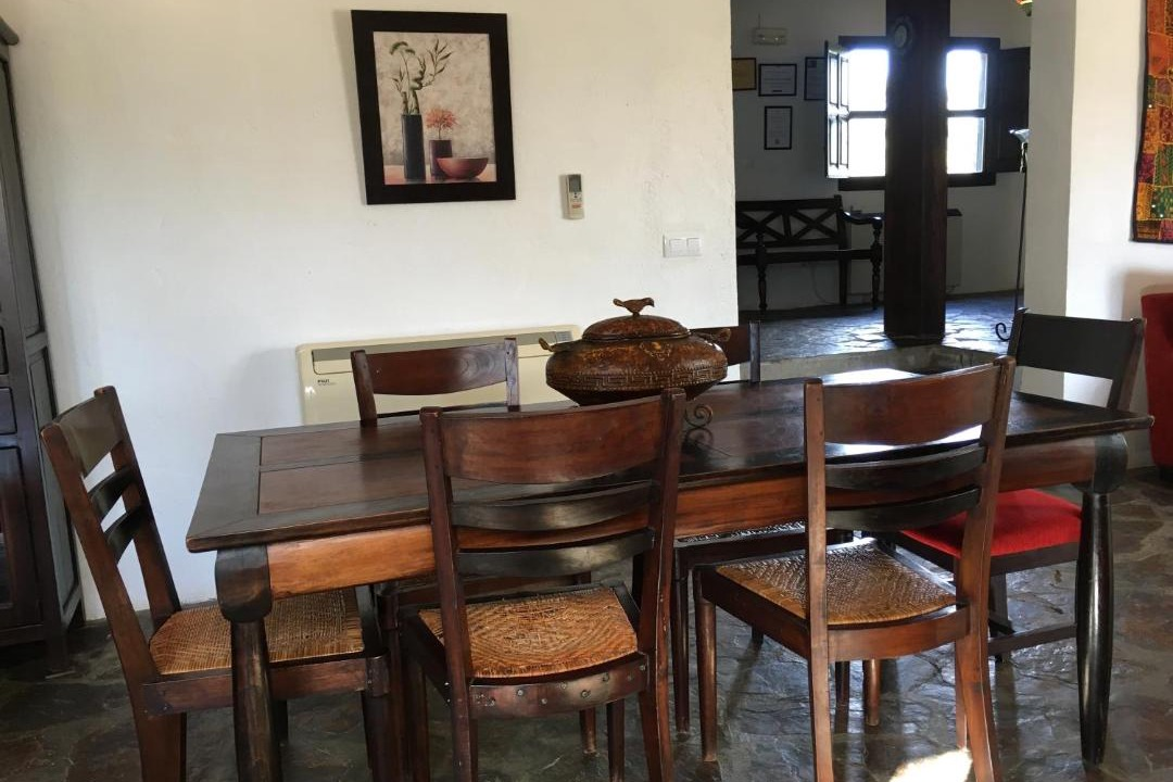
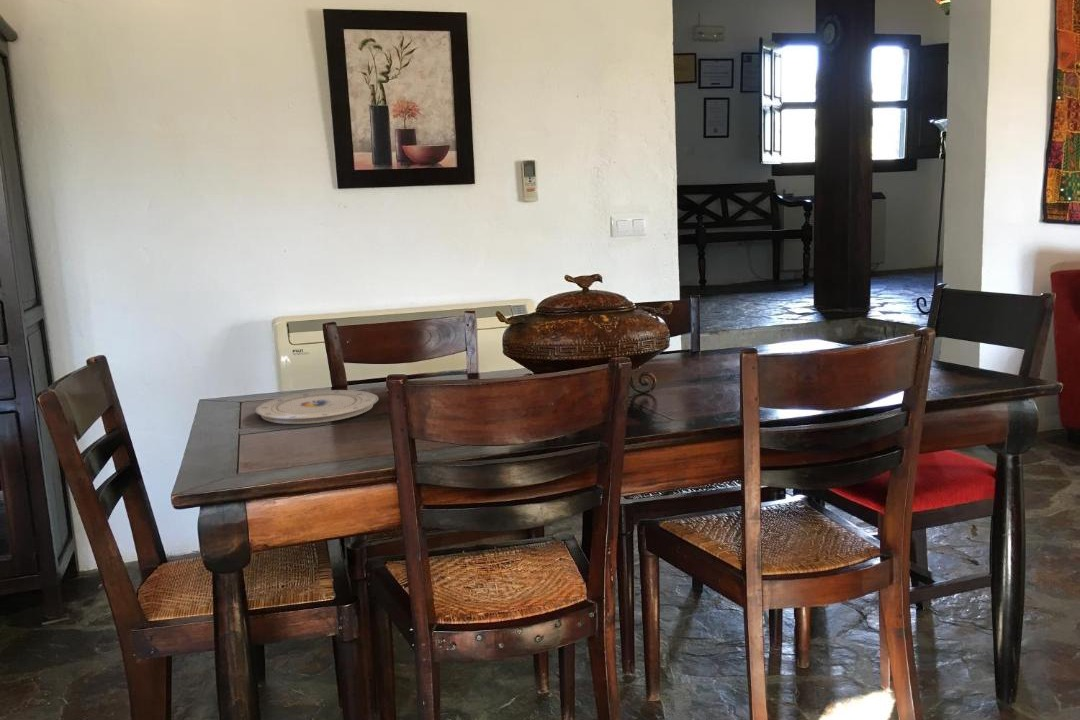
+ plate [255,389,379,425]
